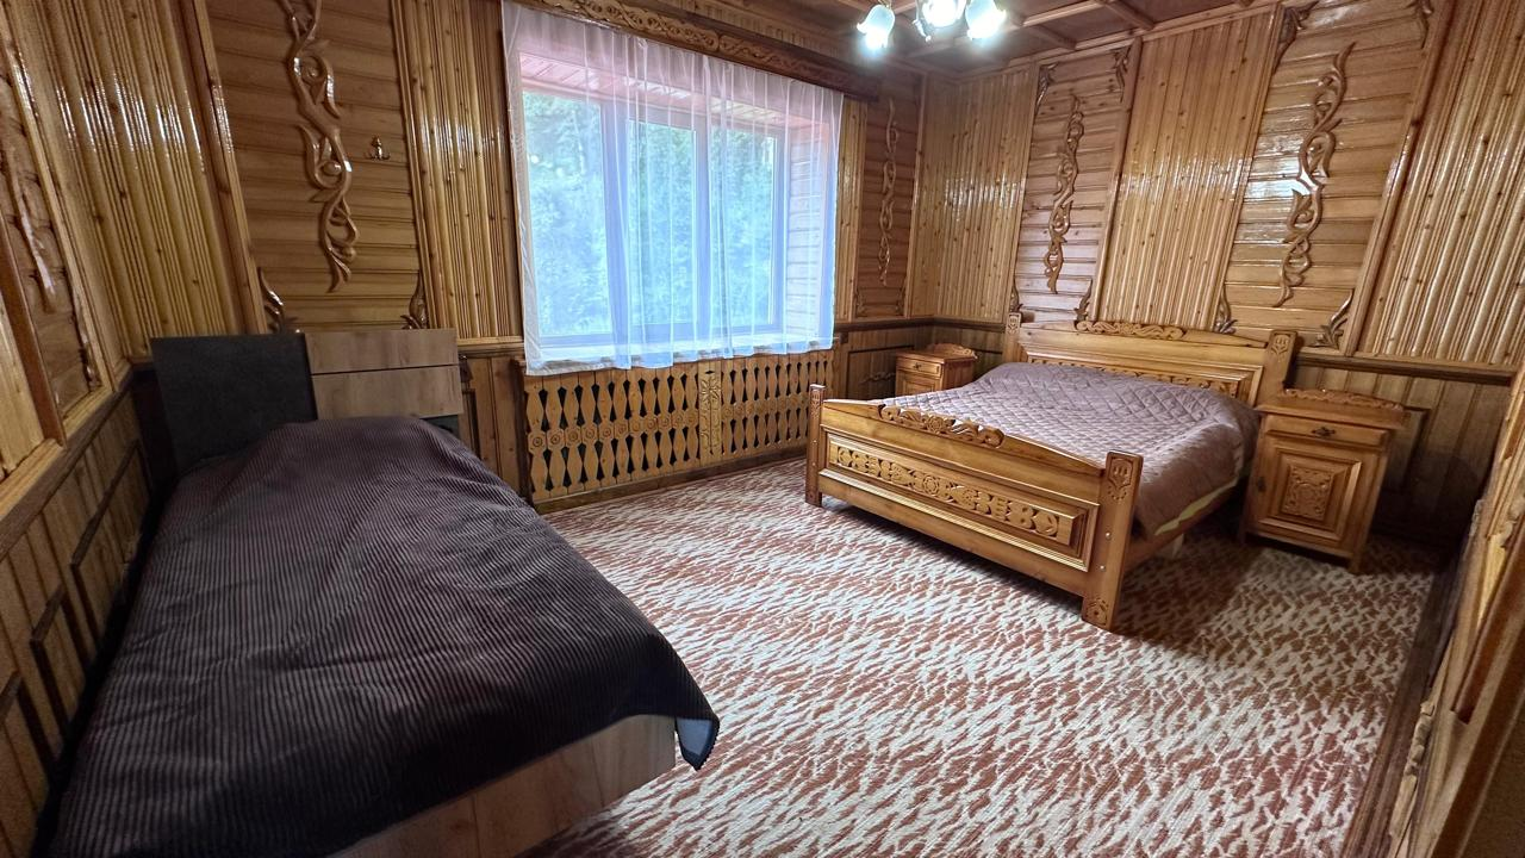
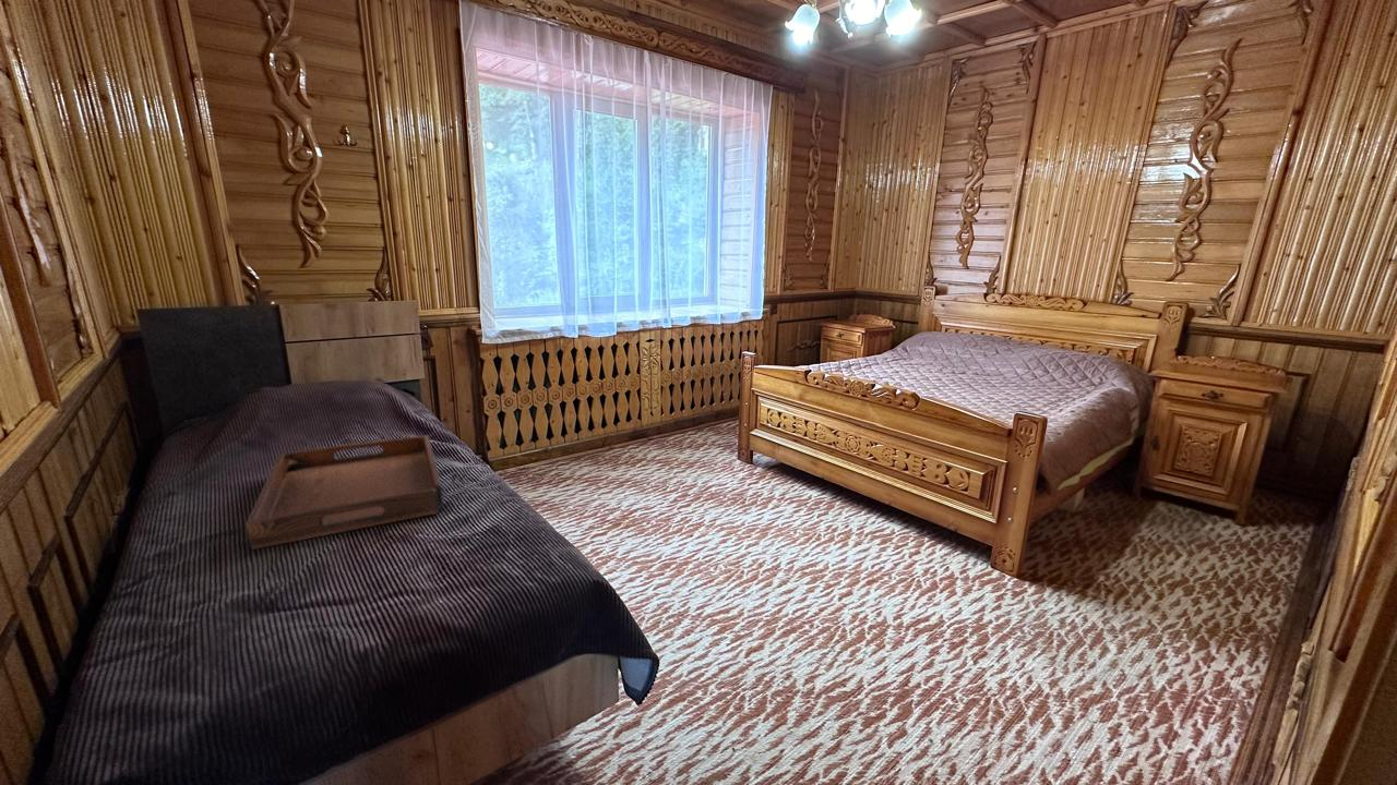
+ serving tray [244,434,444,551]
